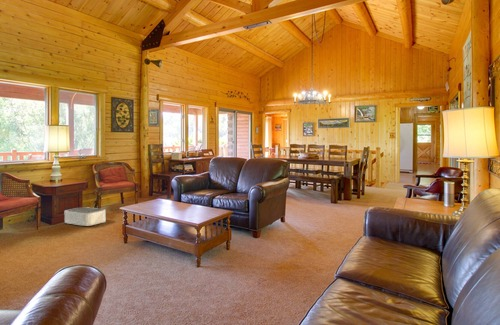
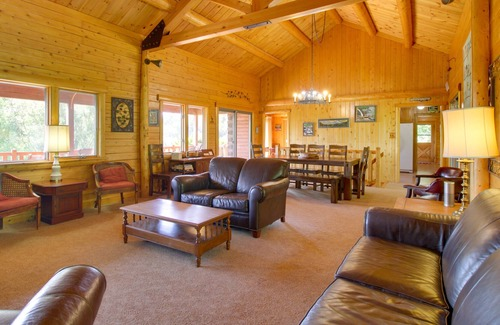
- storage bin [64,206,106,227]
